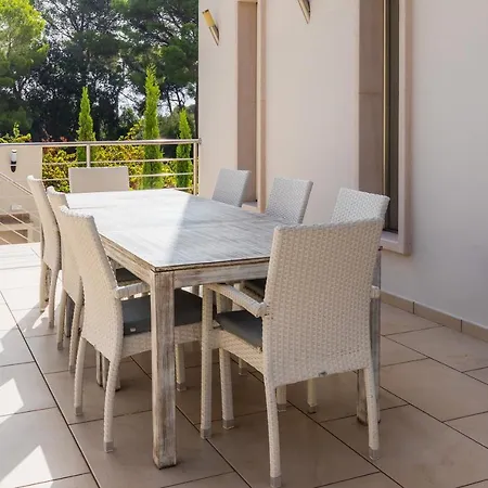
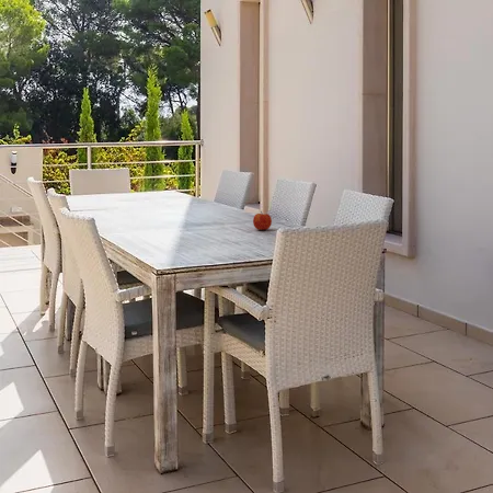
+ fruit [252,210,273,231]
